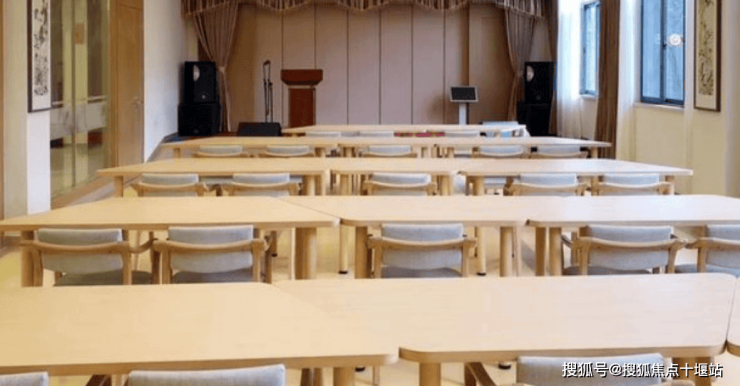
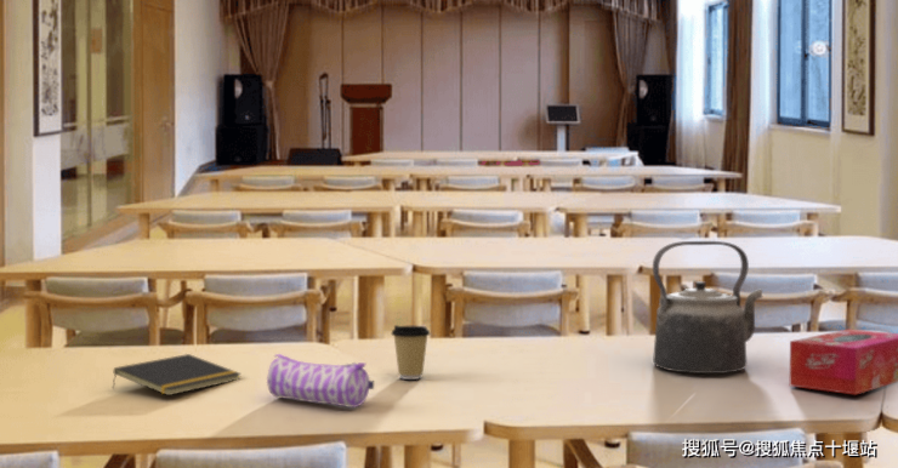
+ pencil case [266,353,375,409]
+ notepad [110,353,243,396]
+ kettle [652,240,763,375]
+ tissue box [789,329,898,396]
+ coffee cup [390,324,432,381]
